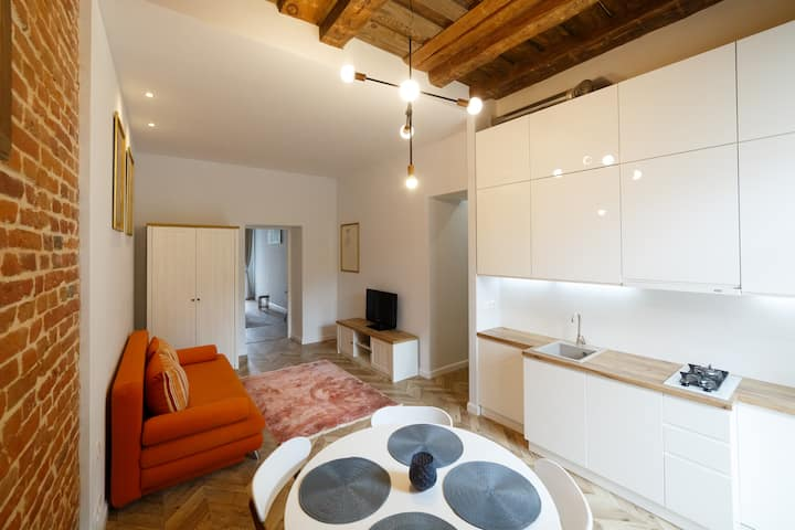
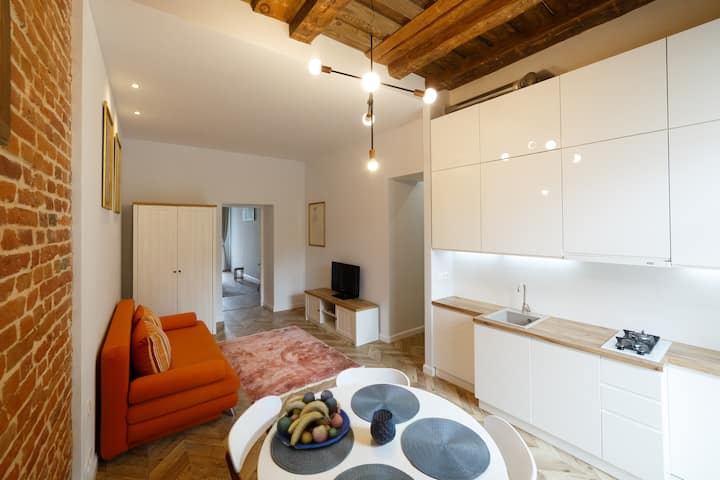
+ fruit bowl [275,389,351,450]
